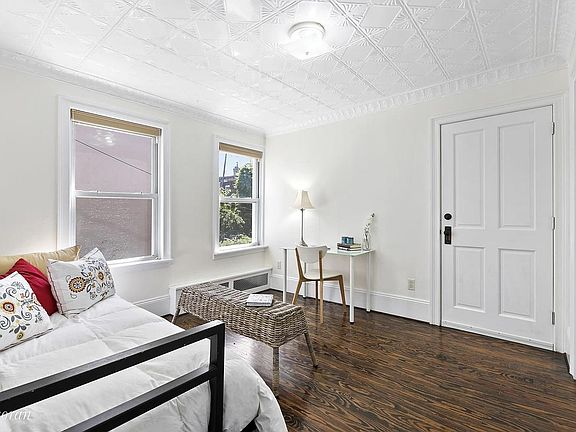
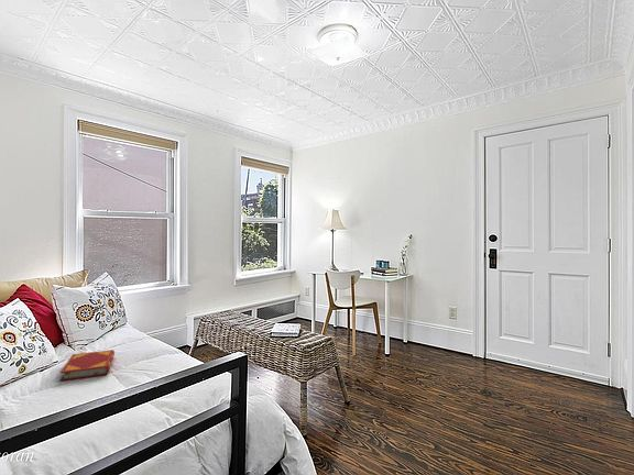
+ hardback book [59,349,116,382]
